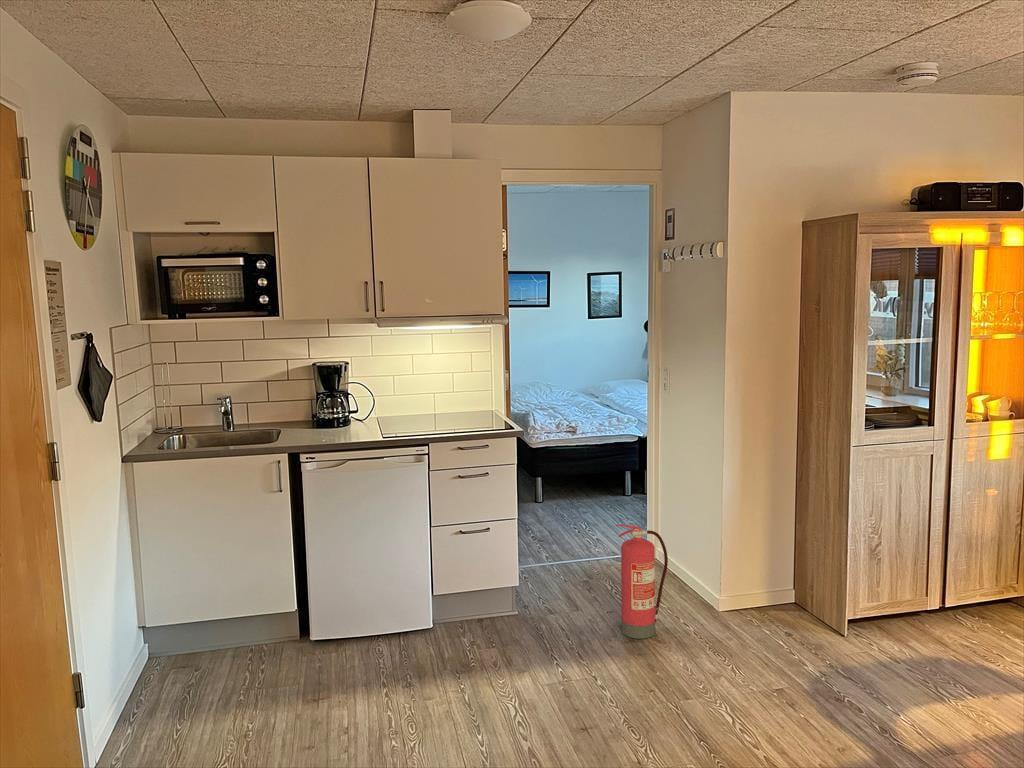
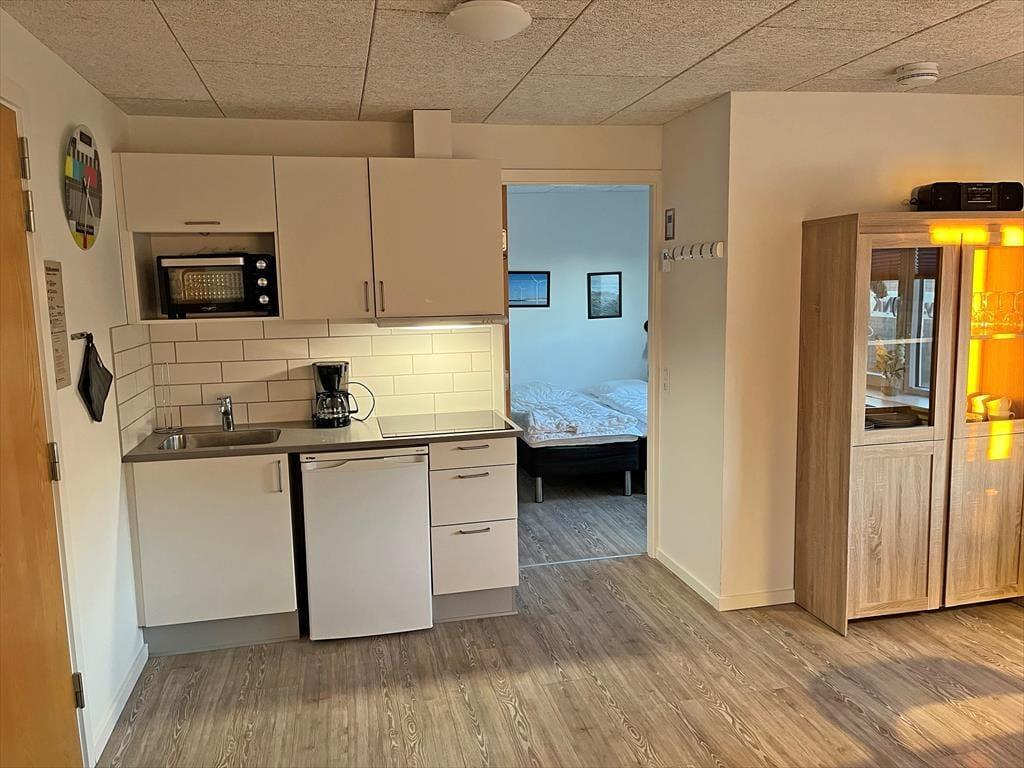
- fire extinguisher [615,523,669,640]
